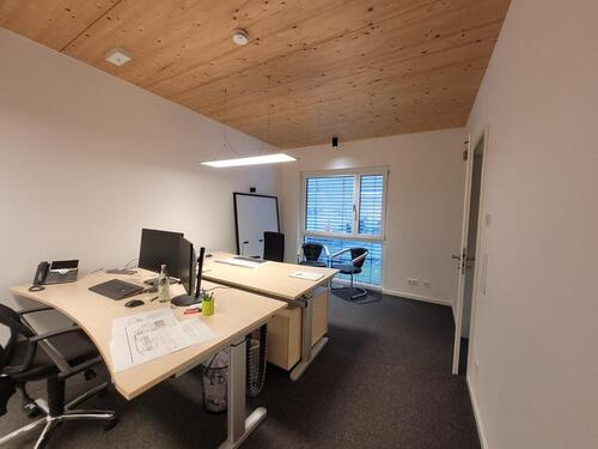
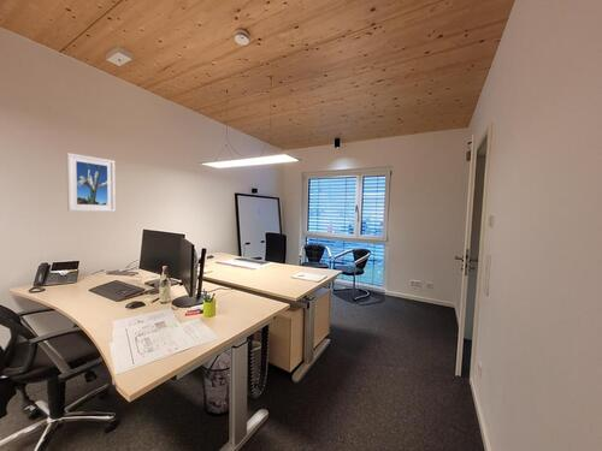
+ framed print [65,152,117,213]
